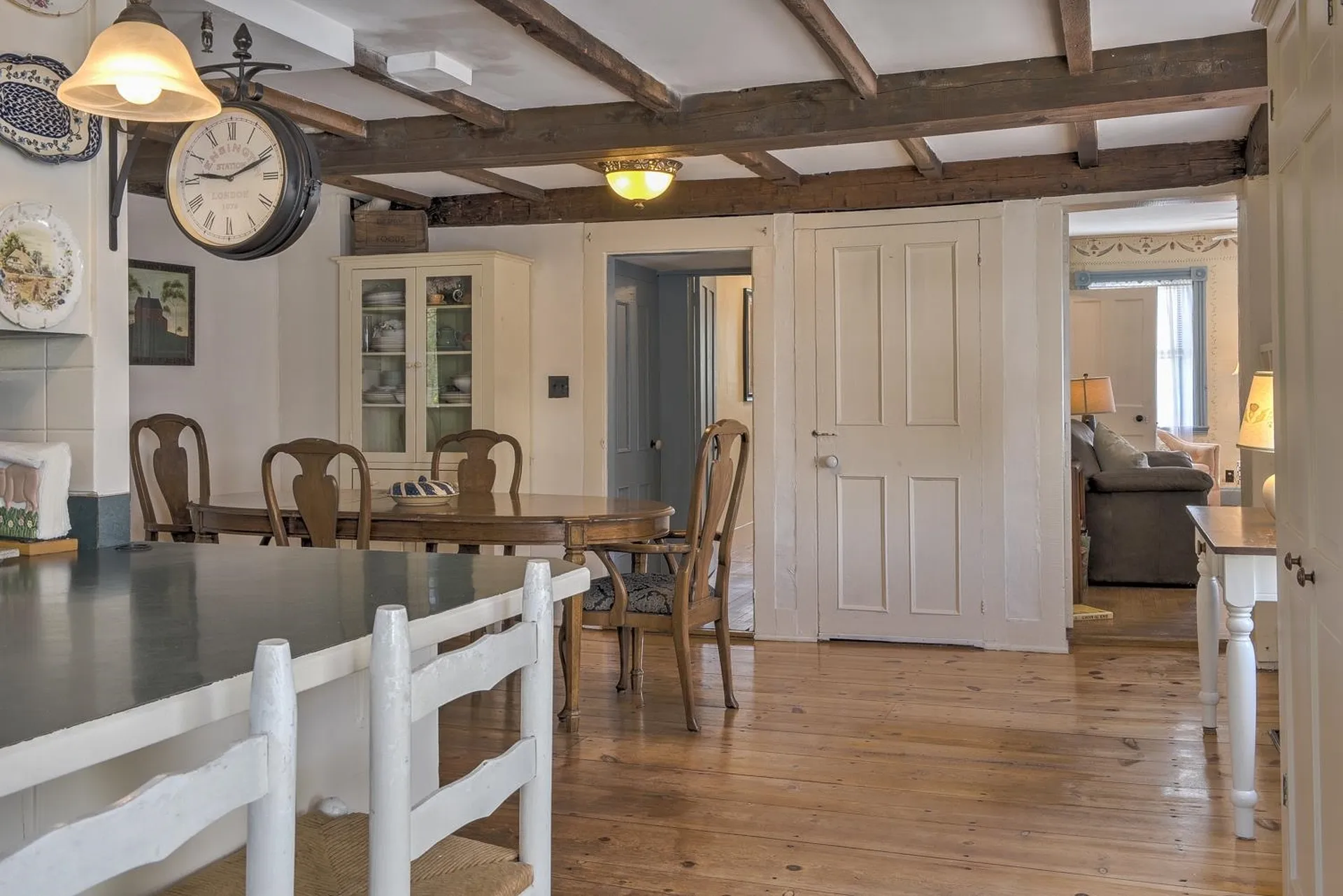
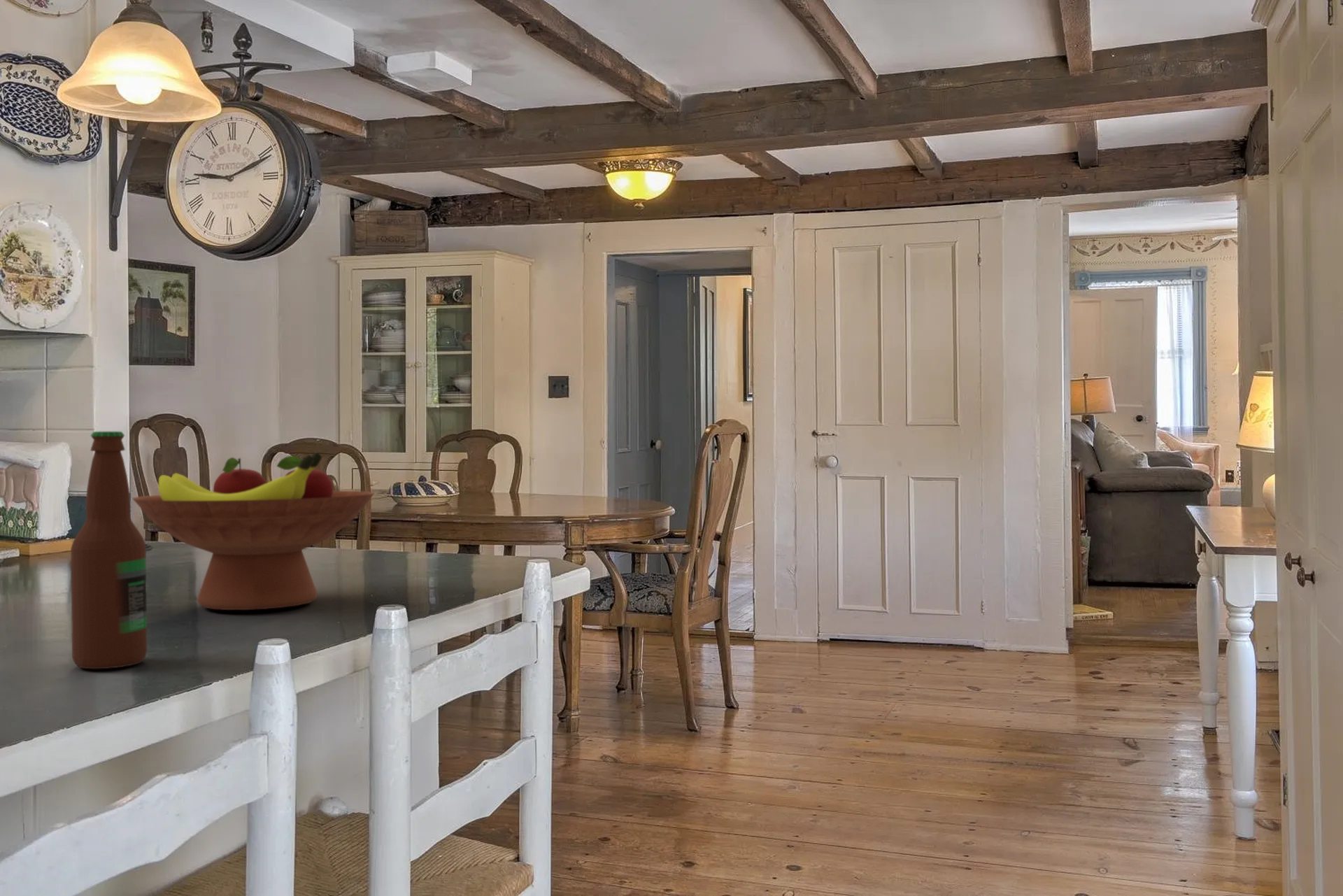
+ fruit bowl [132,451,375,611]
+ bottle [70,431,148,669]
